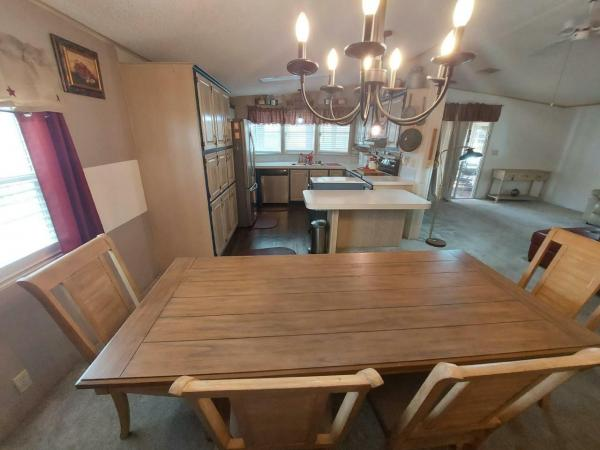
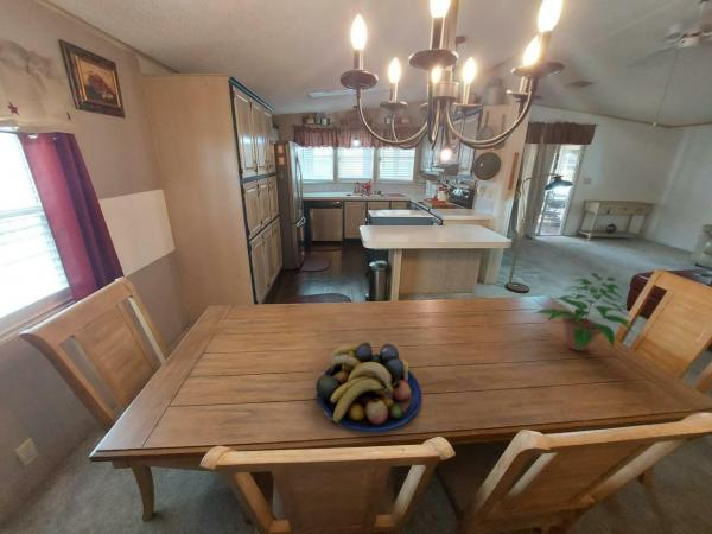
+ fruit bowl [314,341,422,433]
+ potted plant [534,272,635,352]
